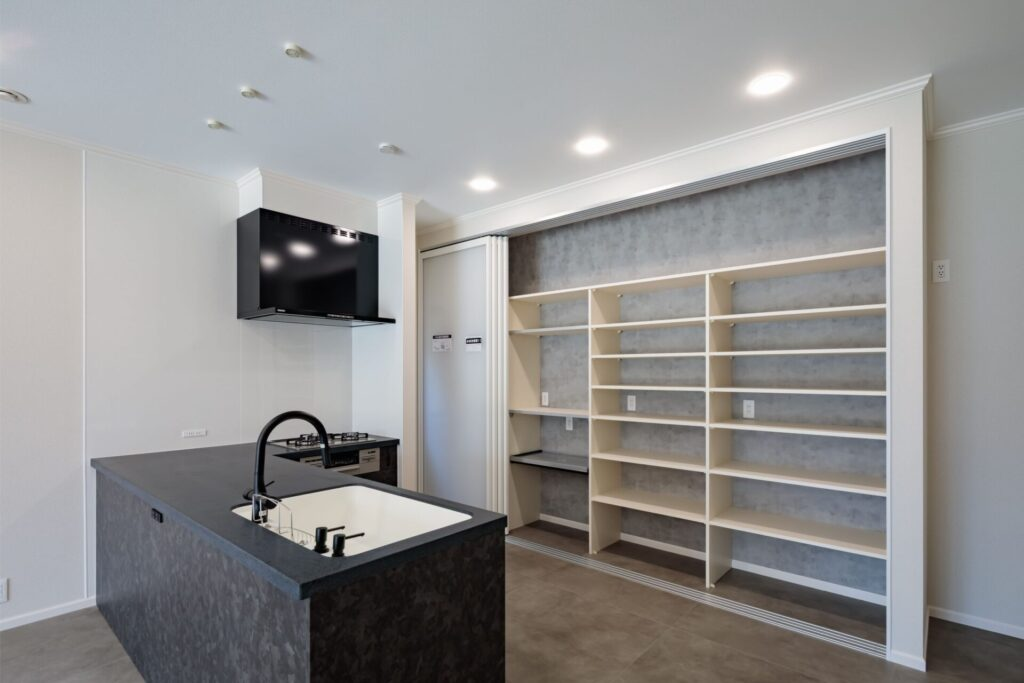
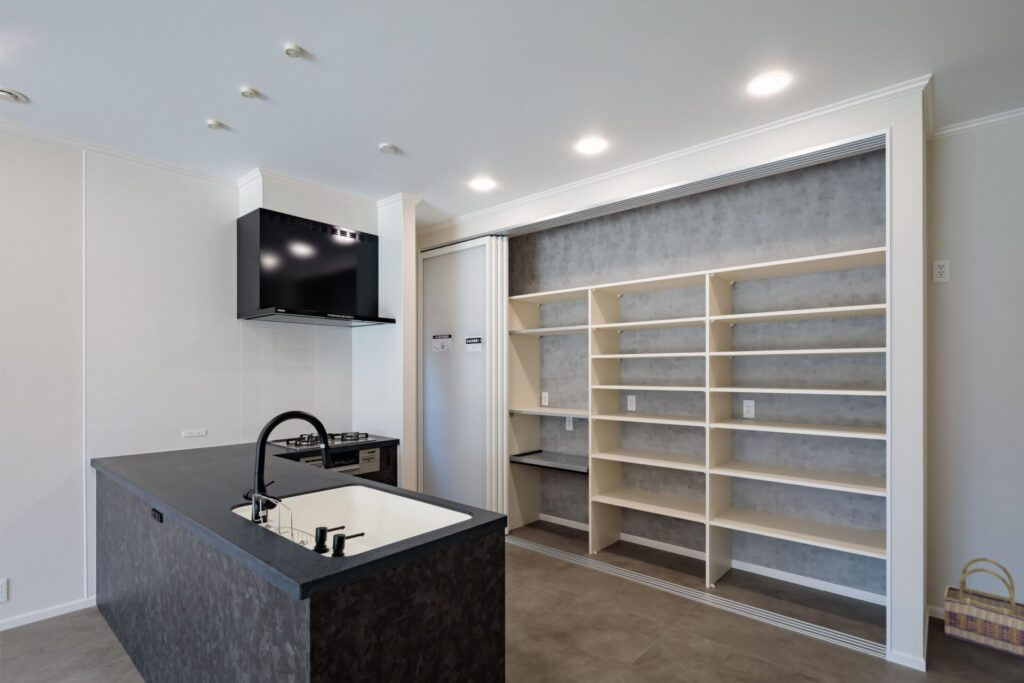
+ basket [942,557,1024,659]
